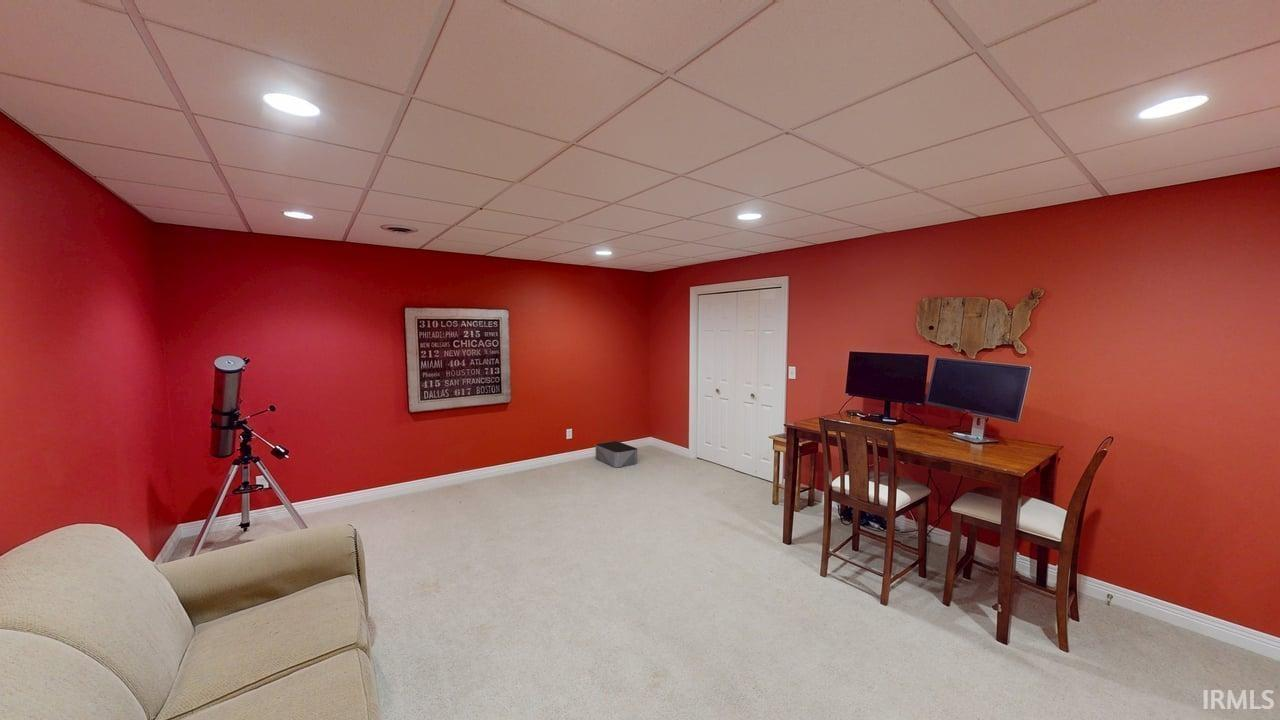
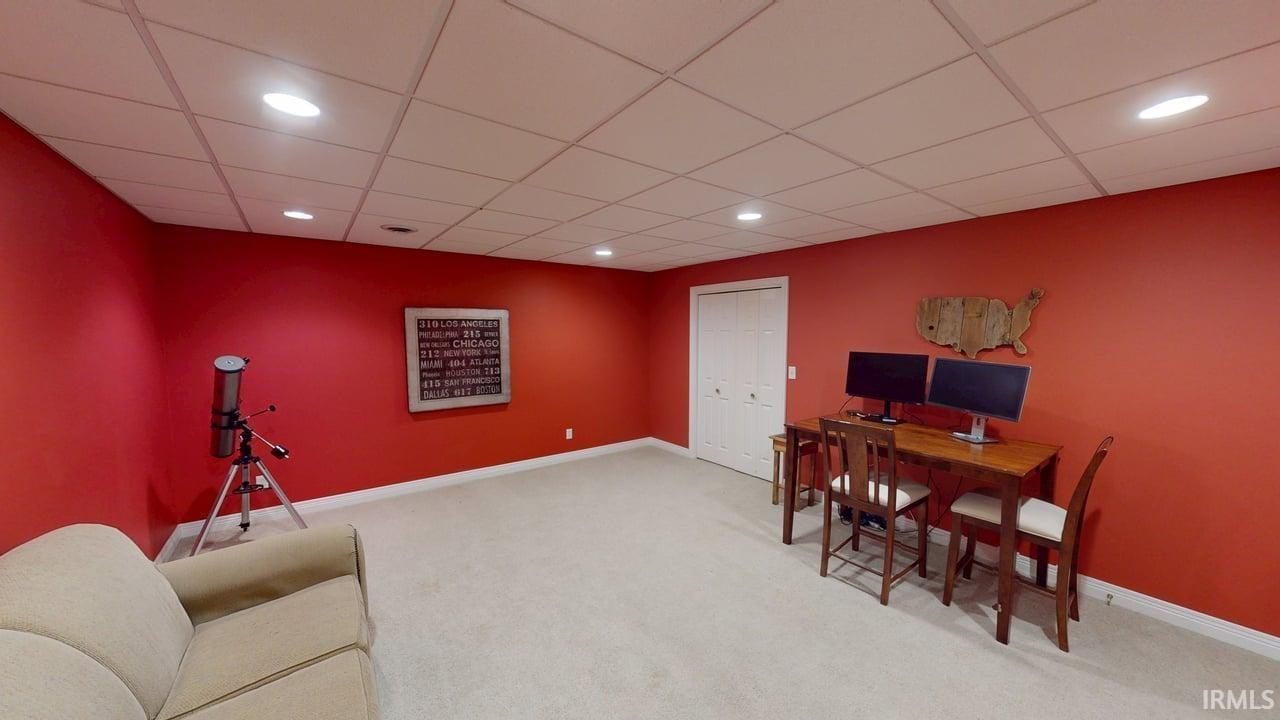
- storage bin [595,440,638,468]
